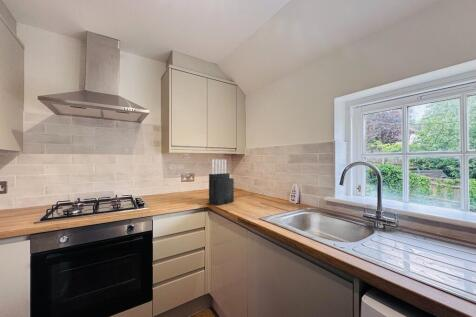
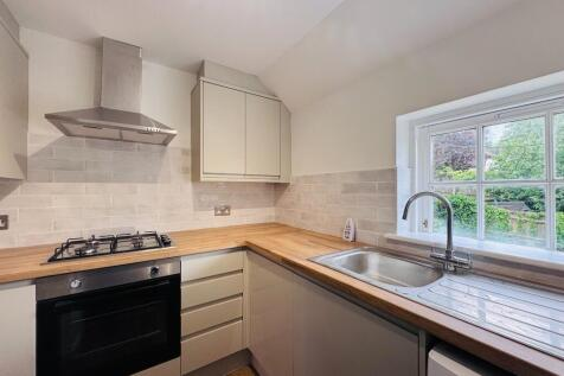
- knife block [208,158,235,206]
